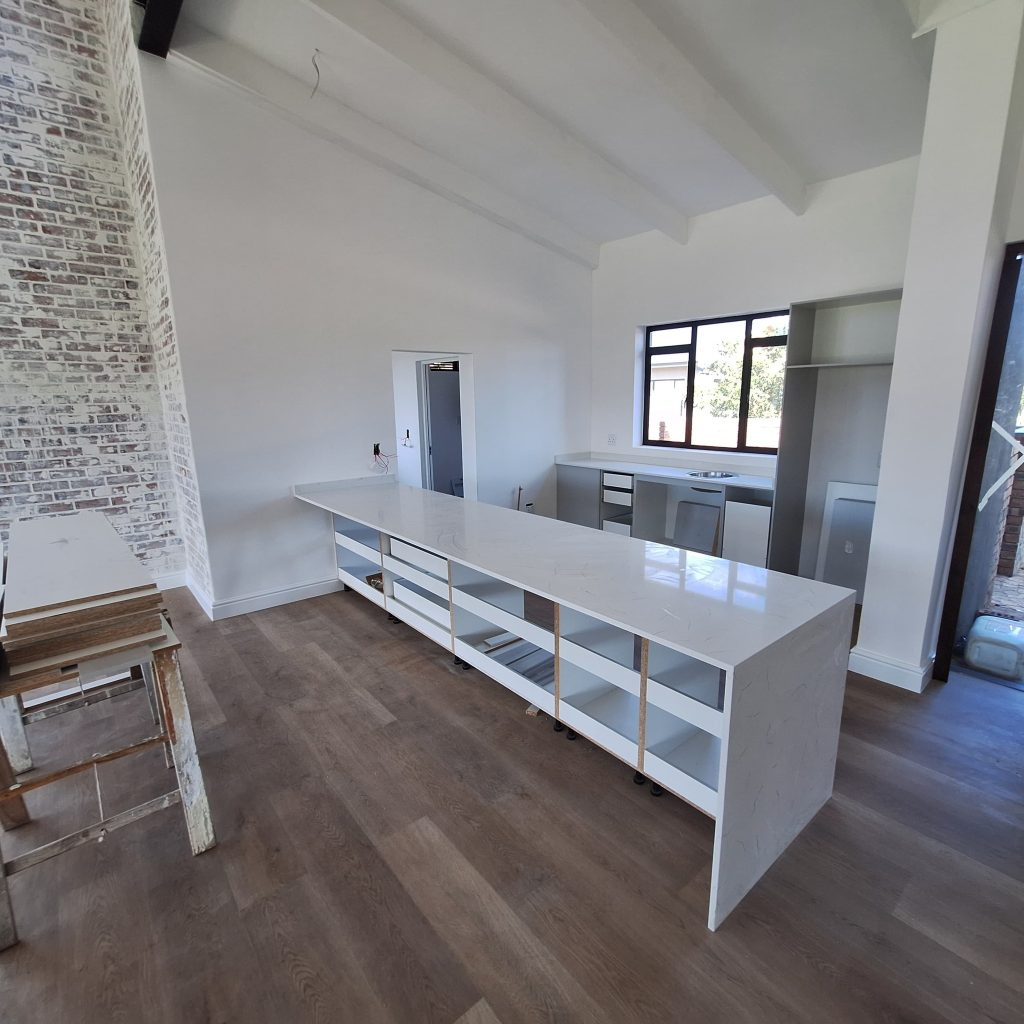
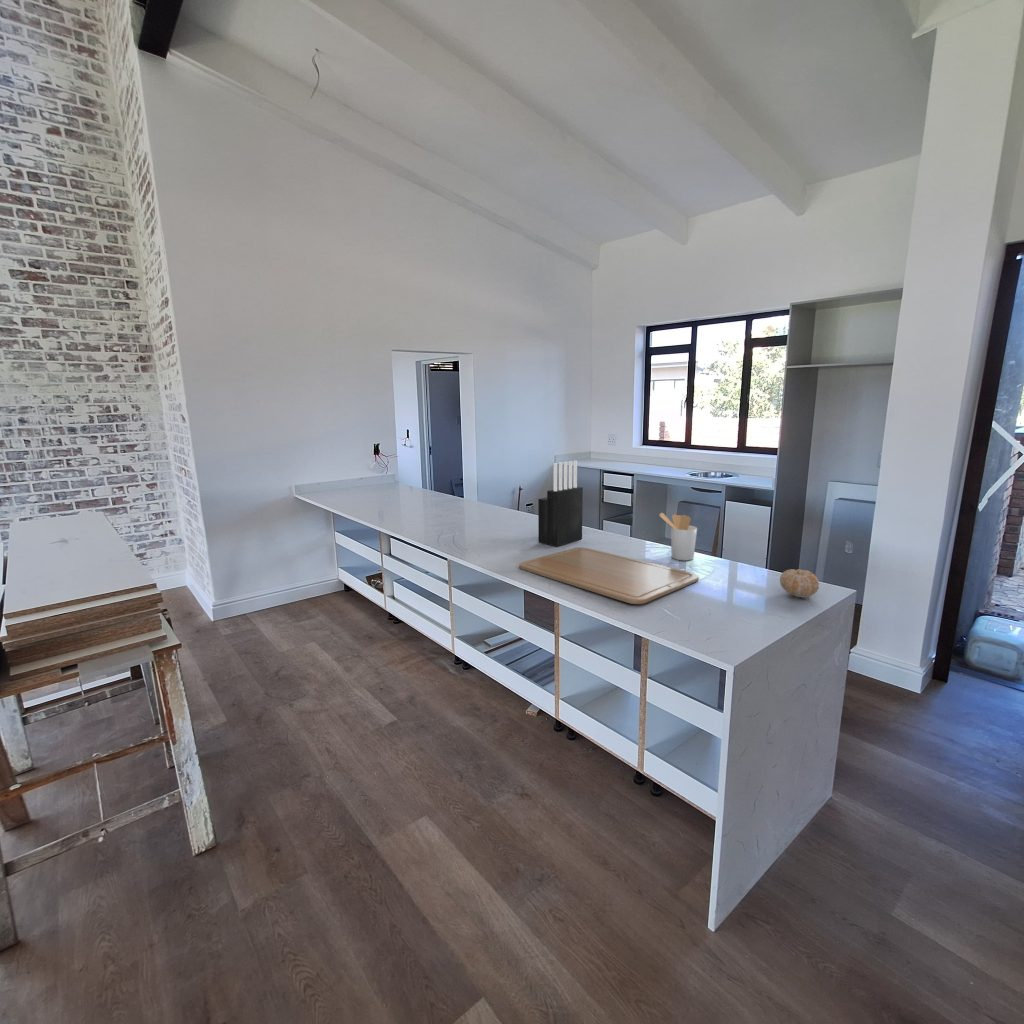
+ knife block [537,460,584,547]
+ fruit [779,568,820,599]
+ utensil holder [658,512,698,561]
+ chopping board [518,546,700,605]
